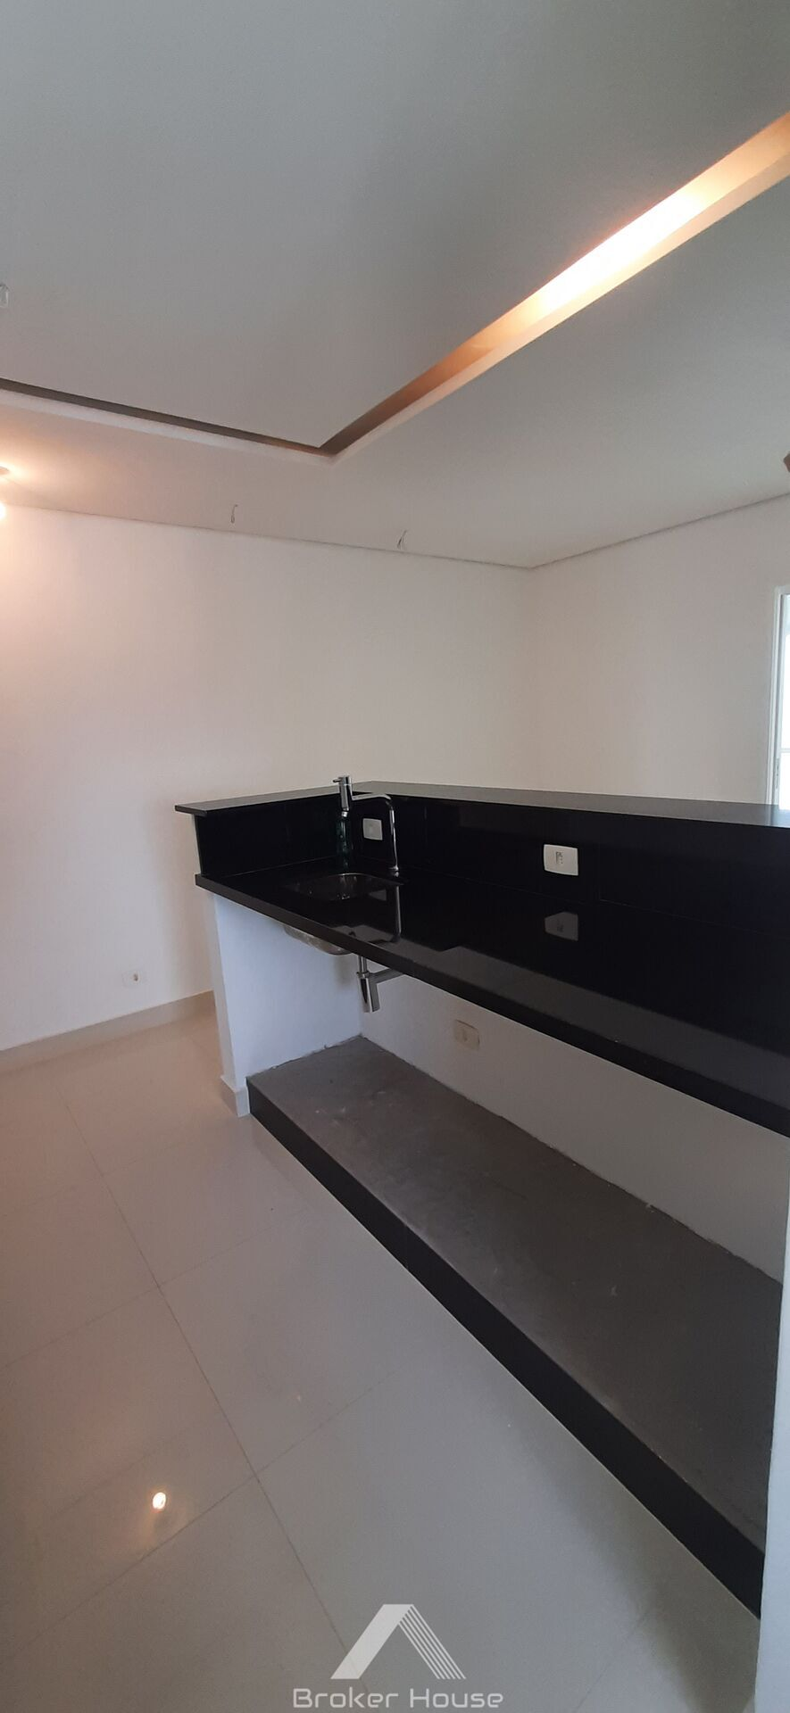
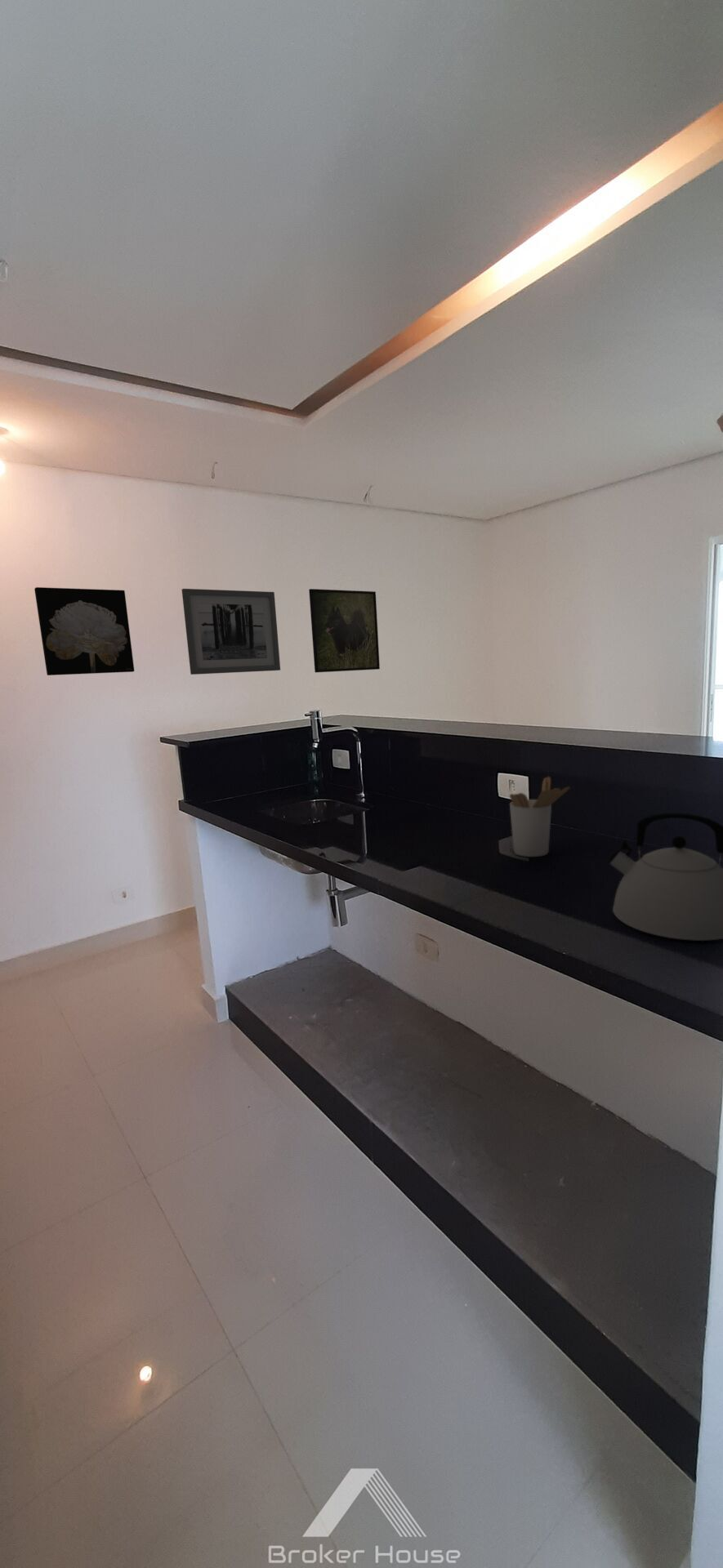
+ kettle [608,812,723,942]
+ wall art [181,588,281,675]
+ wall art [33,586,135,676]
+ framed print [308,588,381,673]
+ utensil holder [509,776,571,858]
